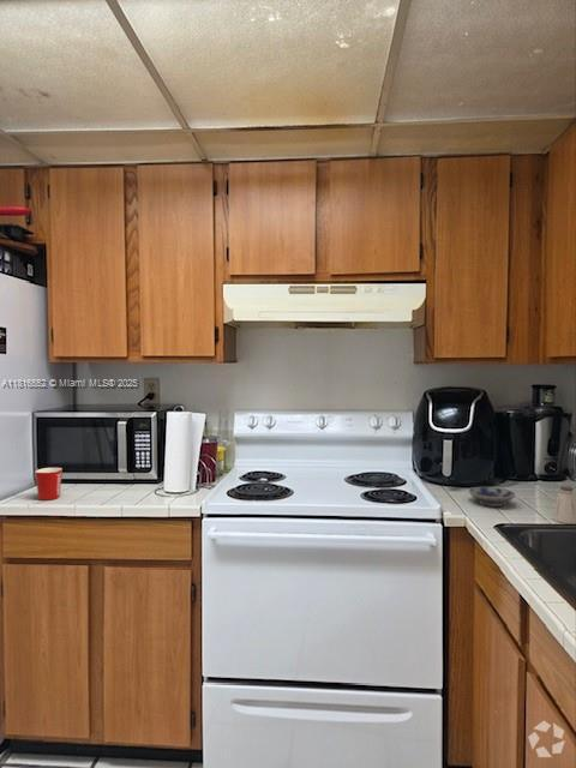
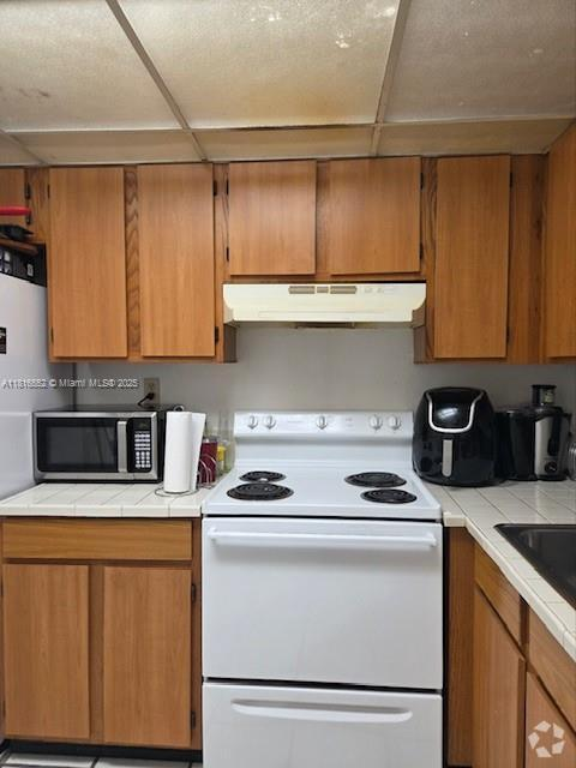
- mug [34,467,64,502]
- bowl [468,486,517,508]
- saltshaker [552,485,576,524]
